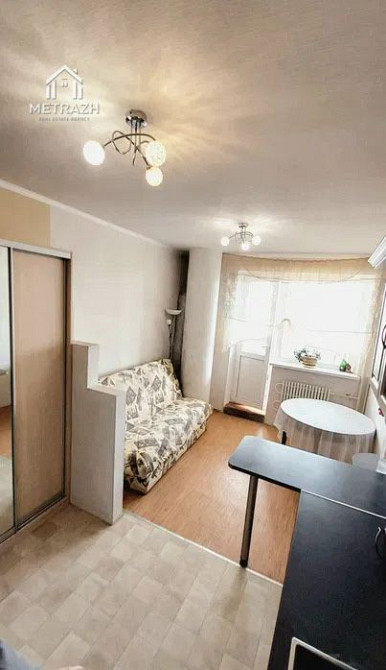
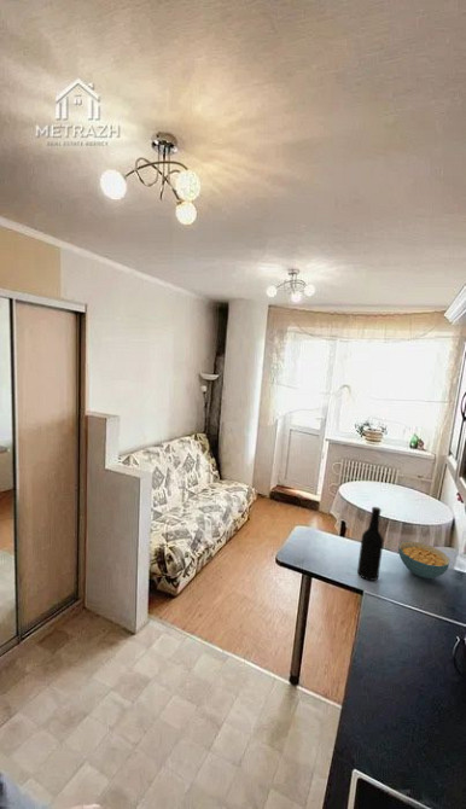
+ cereal bowl [397,540,450,580]
+ bottle [356,506,384,582]
